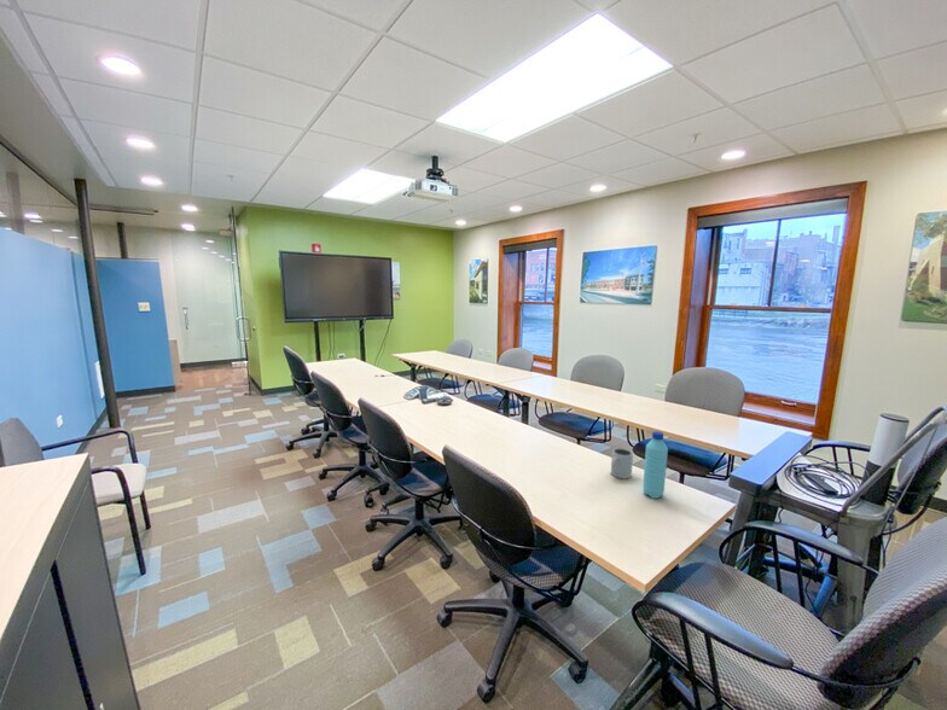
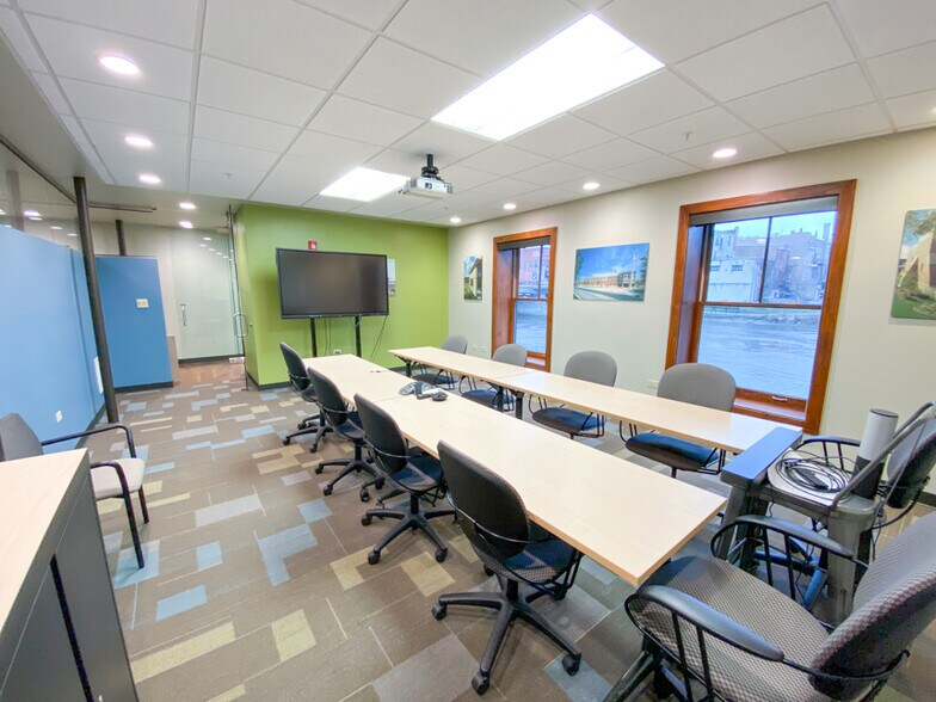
- mug [610,447,634,479]
- water bottle [641,430,669,500]
